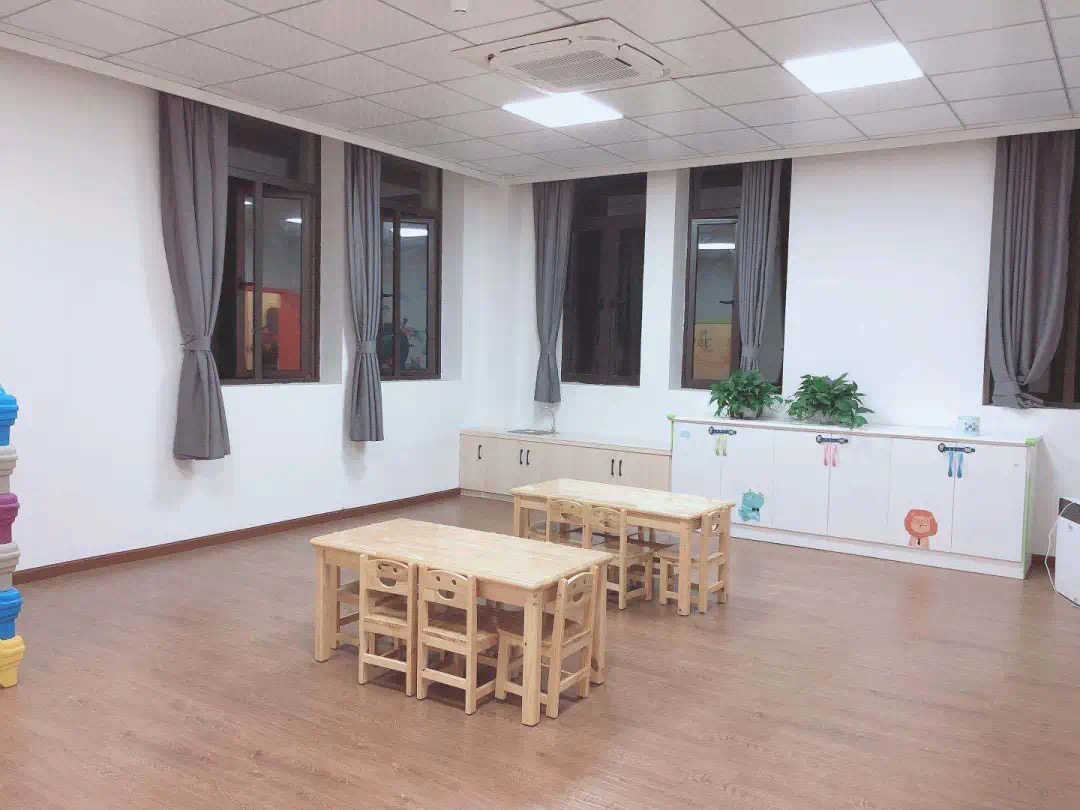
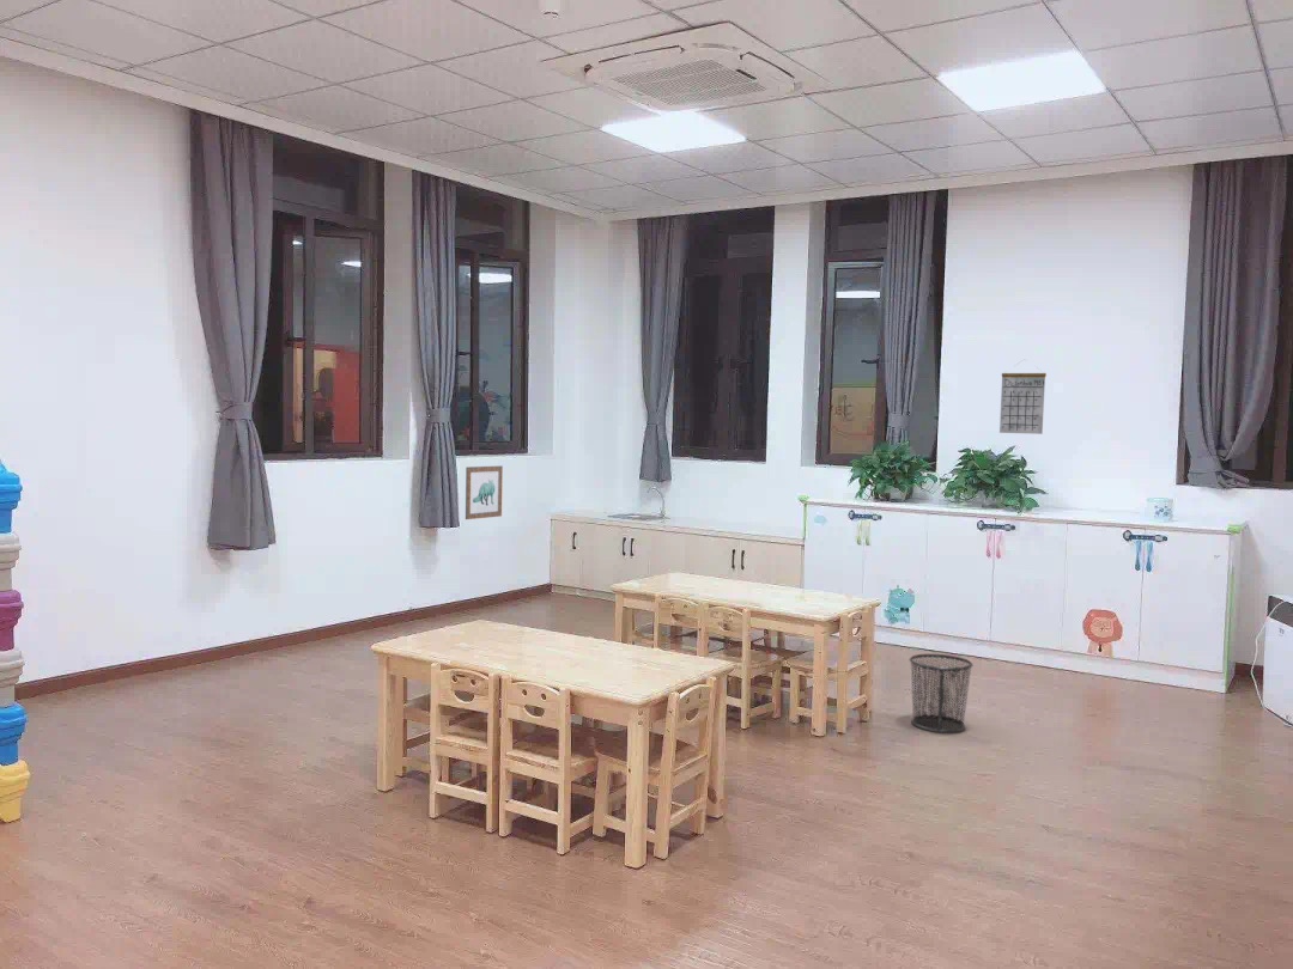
+ calendar [998,359,1048,435]
+ wall art [465,464,504,520]
+ waste bin [909,653,975,733]
